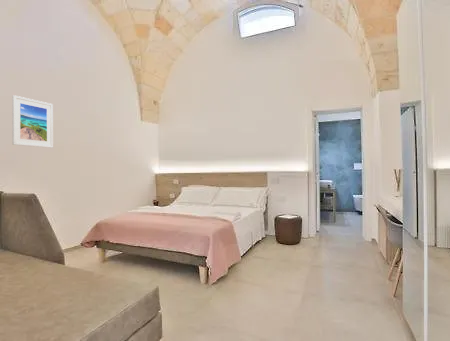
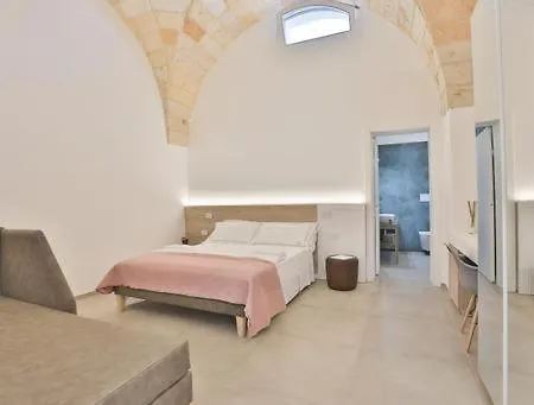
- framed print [11,94,54,149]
